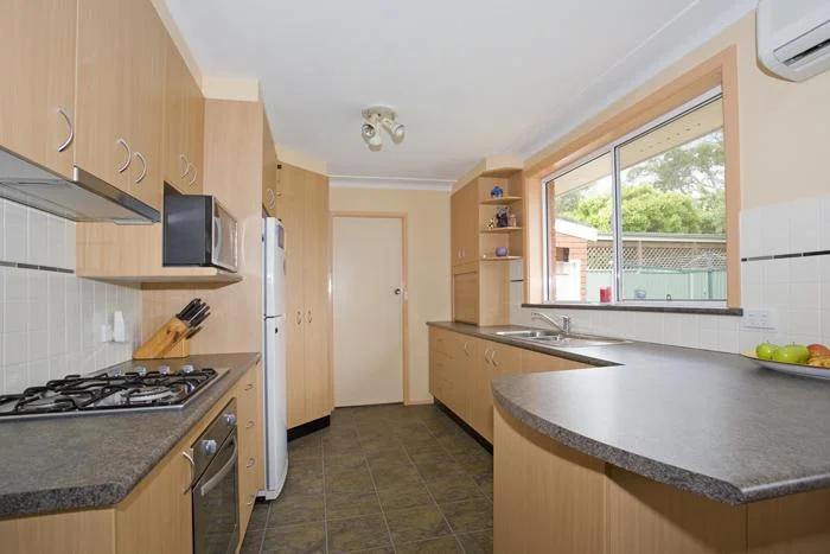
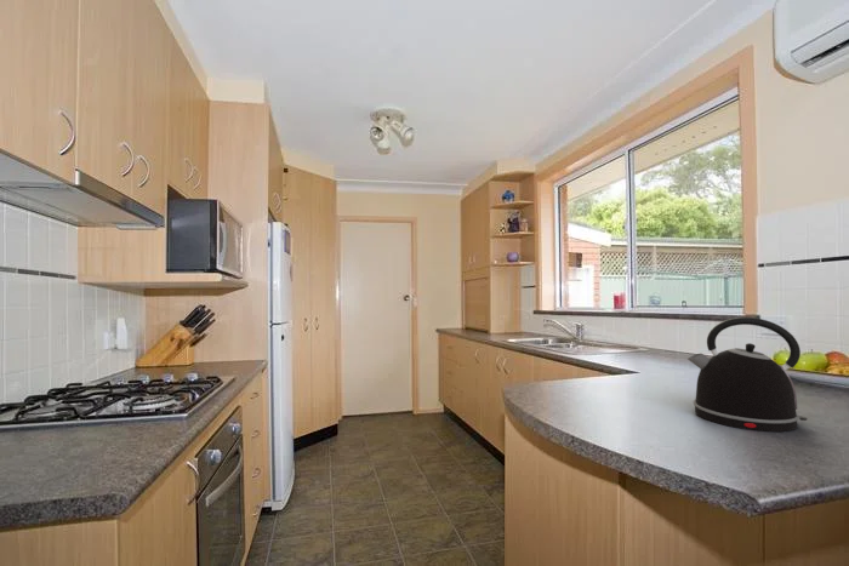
+ kettle [686,316,808,433]
